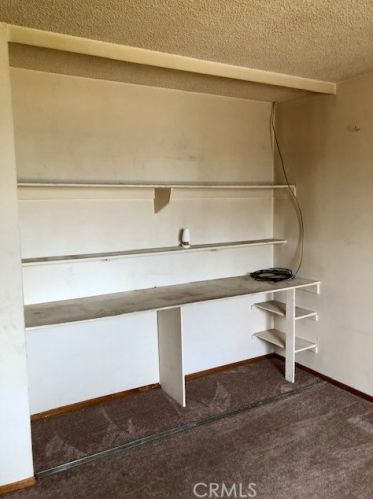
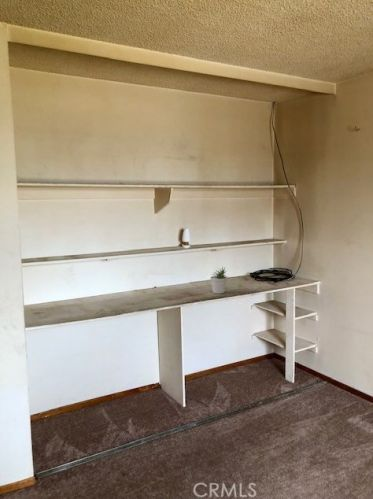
+ potted plant [209,265,229,295]
